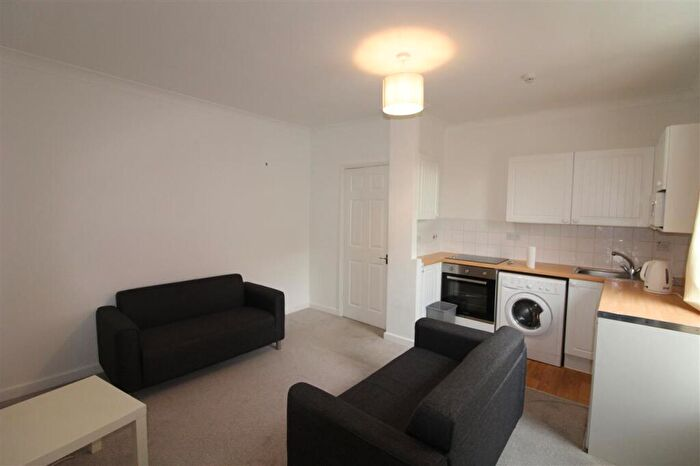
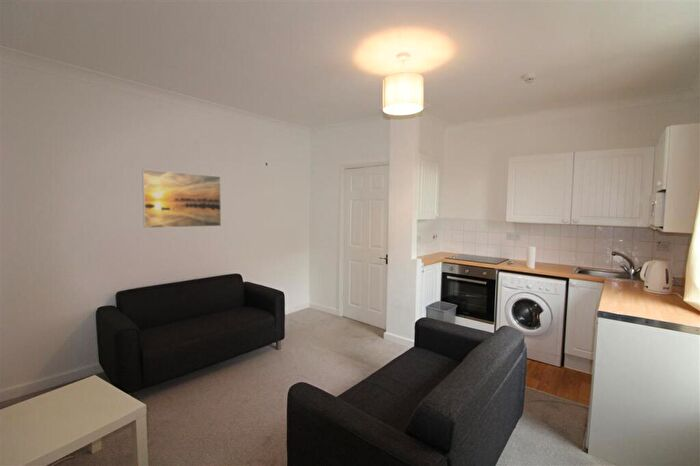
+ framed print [141,168,222,229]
